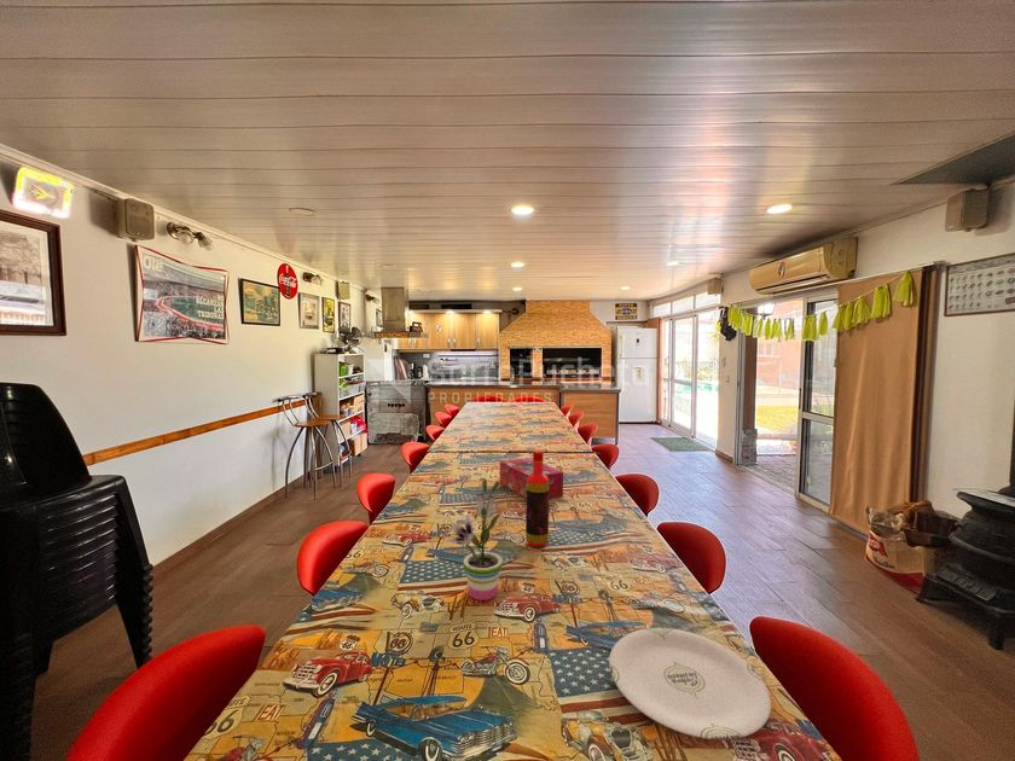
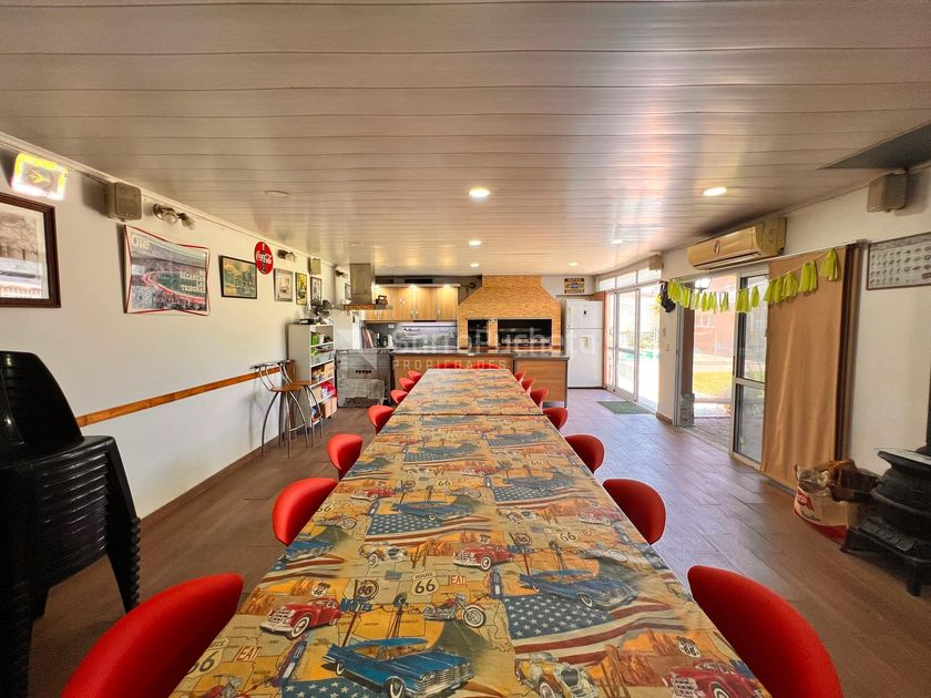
- tissue box [499,457,564,499]
- potted plant [445,478,504,602]
- plate [608,627,772,740]
- bottle [524,448,550,548]
